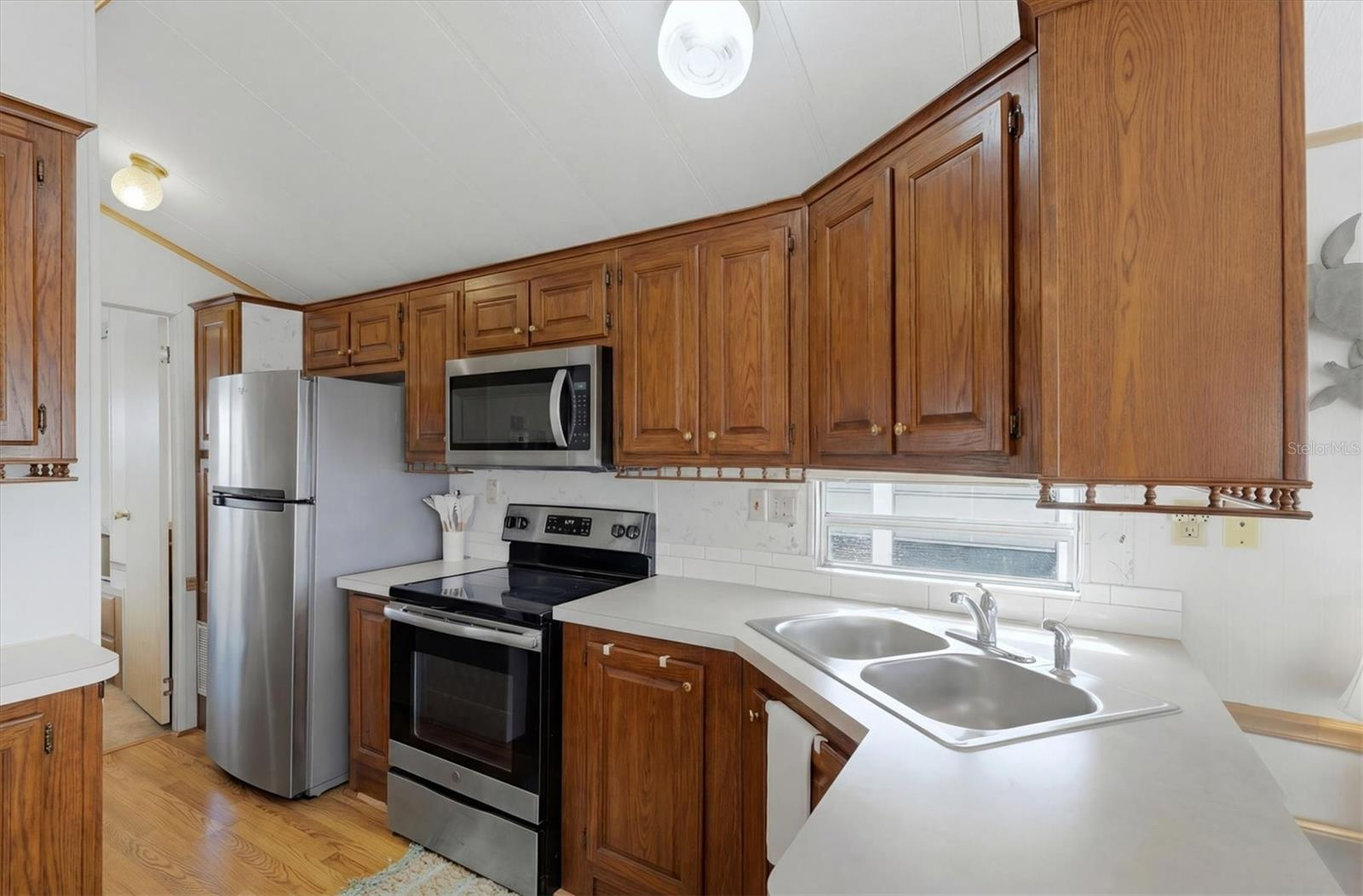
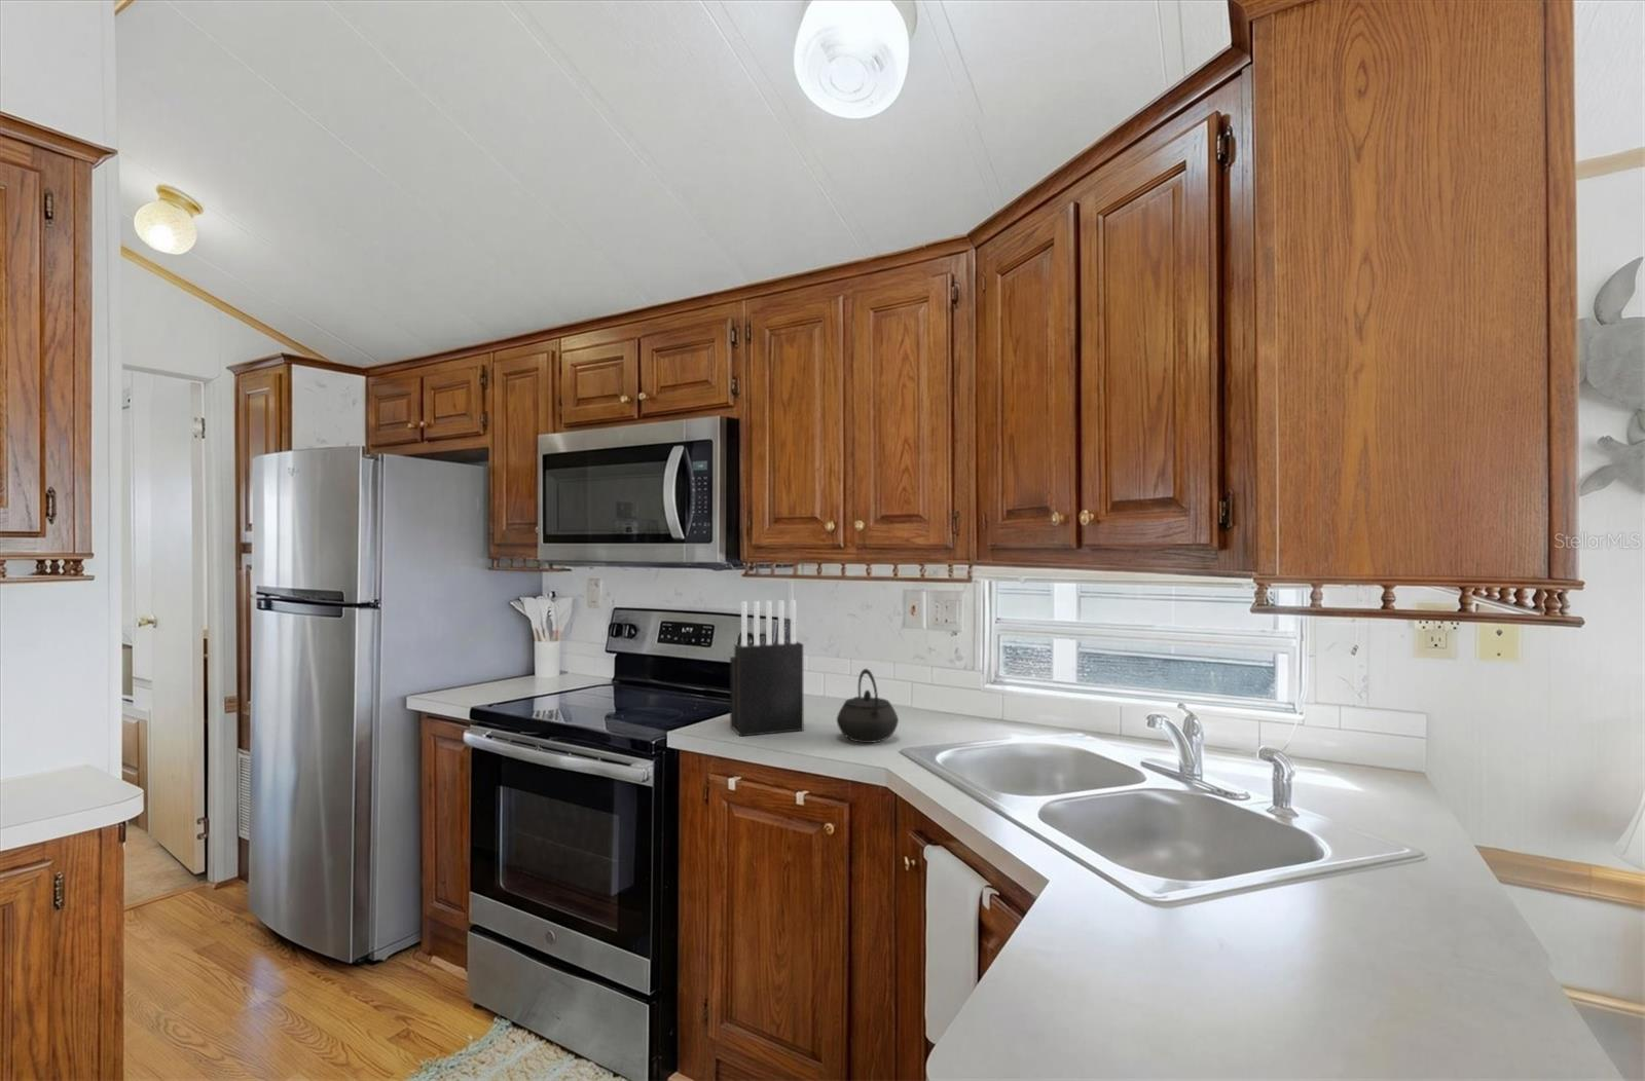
+ kettle [836,668,899,744]
+ knife block [729,600,804,737]
